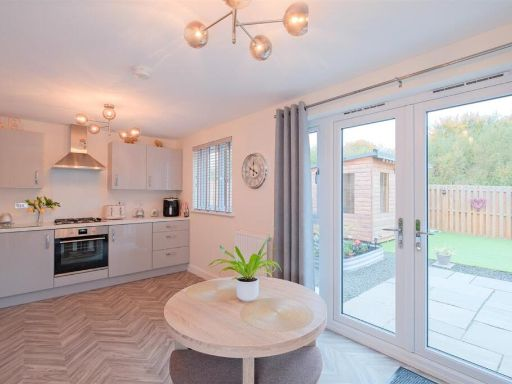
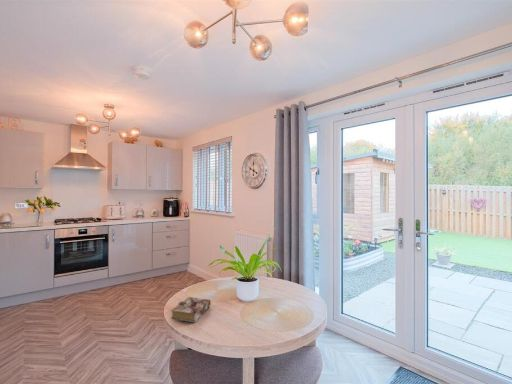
+ book [170,296,212,323]
